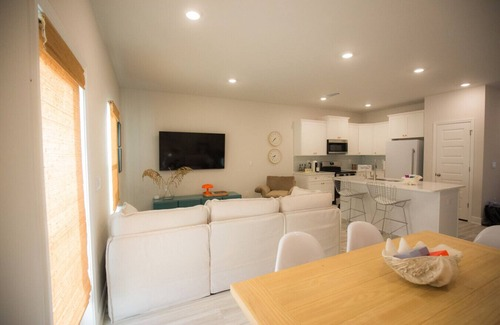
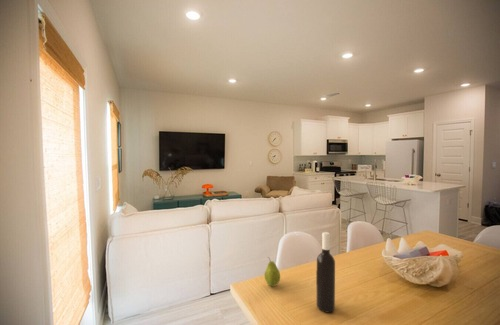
+ fruit [263,256,281,288]
+ wine bottle [315,231,336,314]
